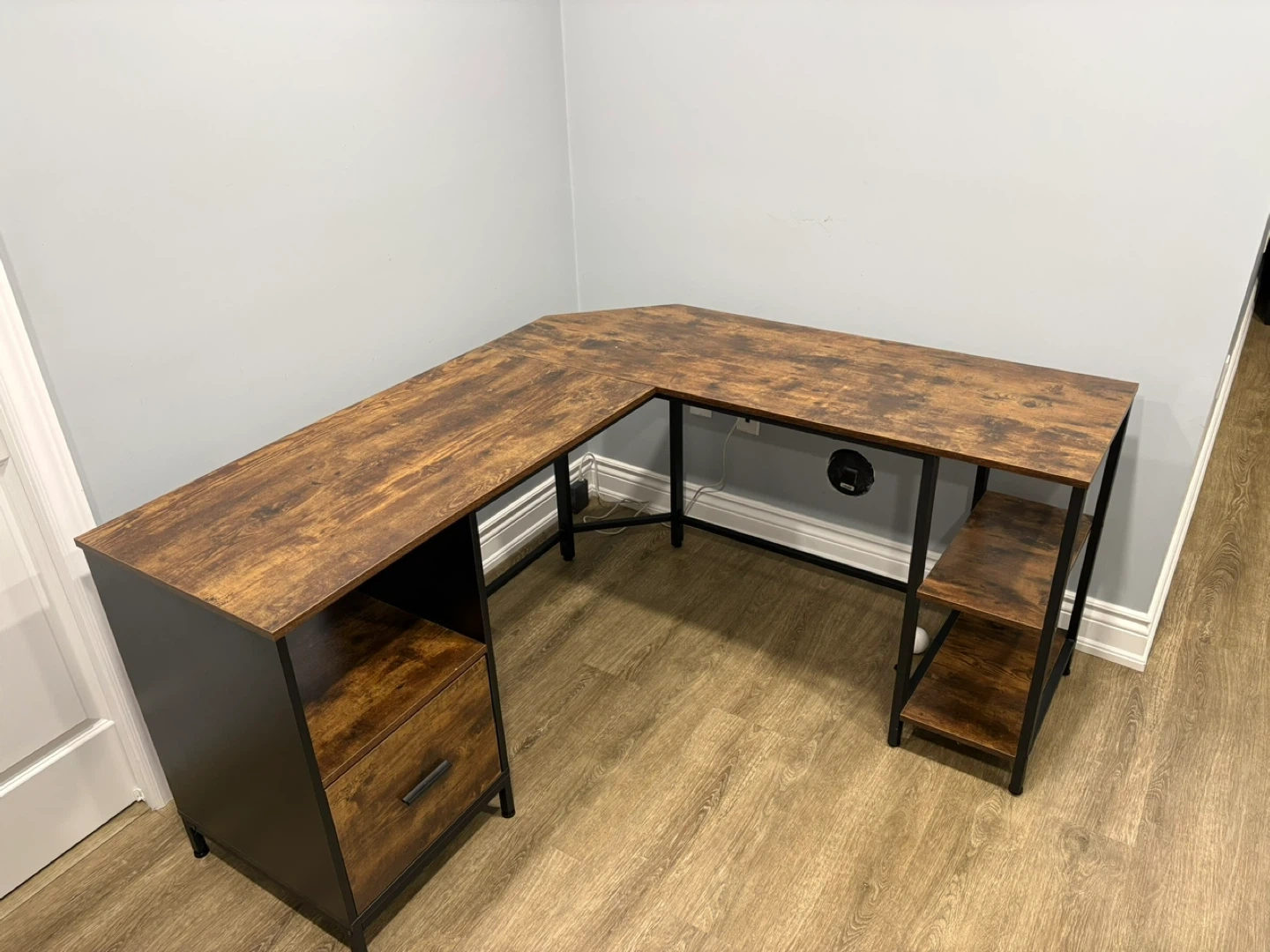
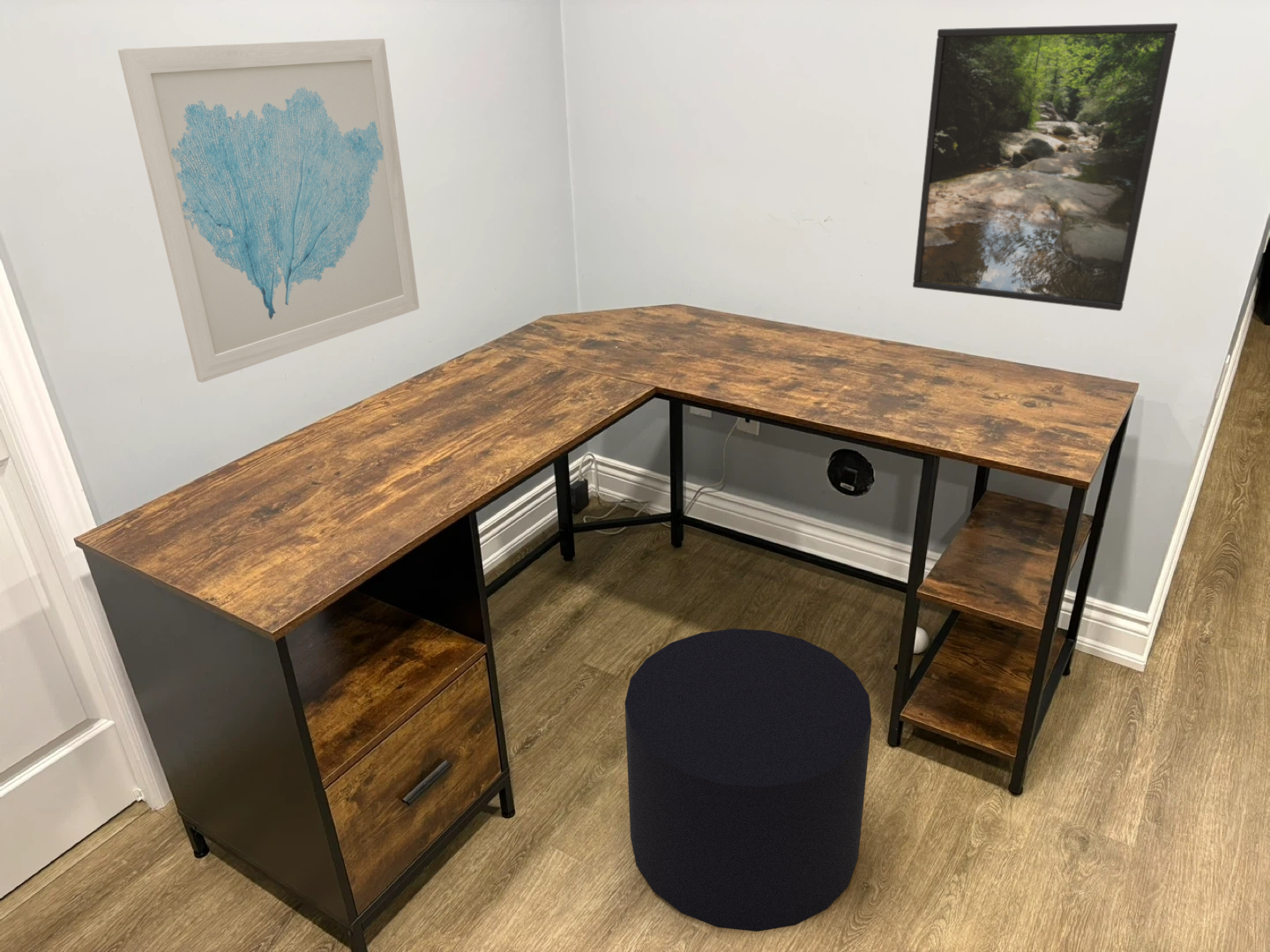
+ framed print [912,22,1178,312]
+ stool [624,628,872,933]
+ wall art [117,37,420,383]
